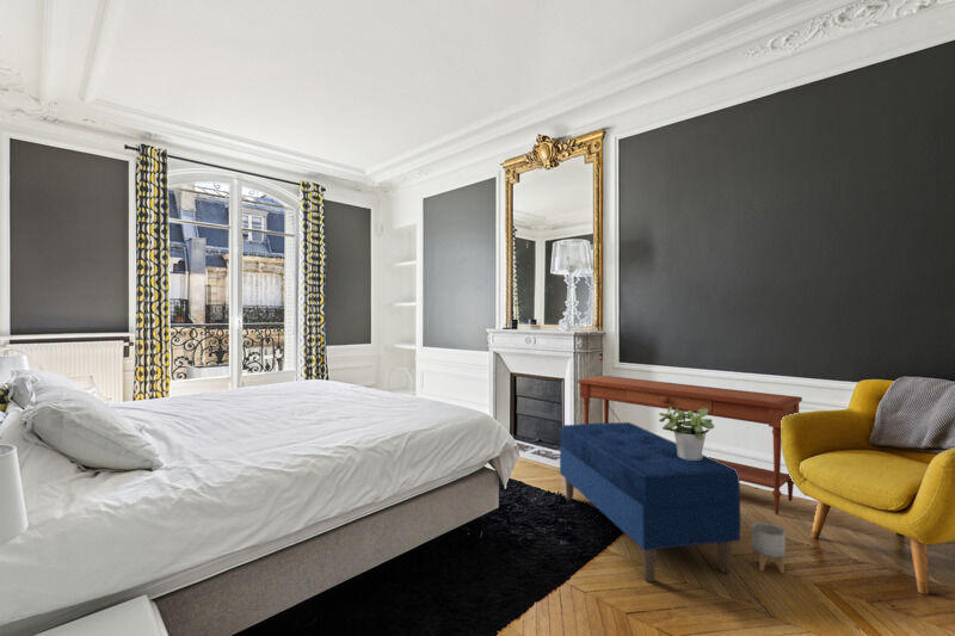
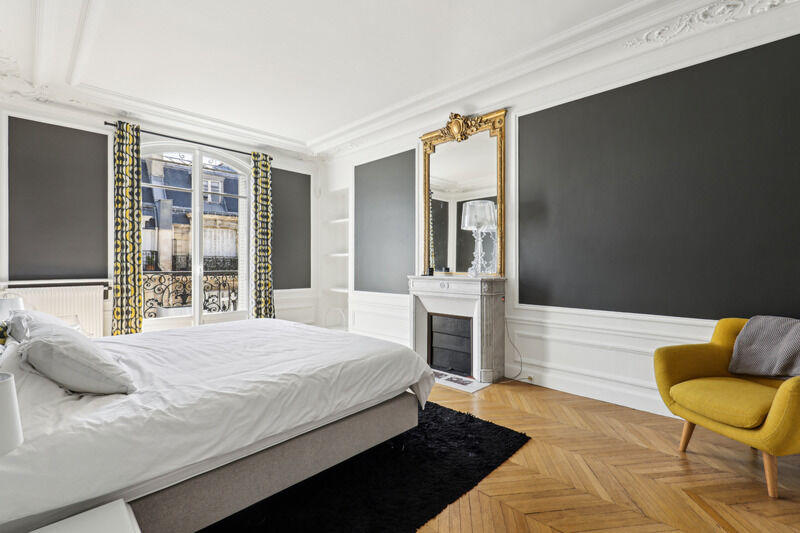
- planter [751,521,787,575]
- potted plant [658,407,715,459]
- console table [577,375,803,515]
- bench [559,421,741,583]
